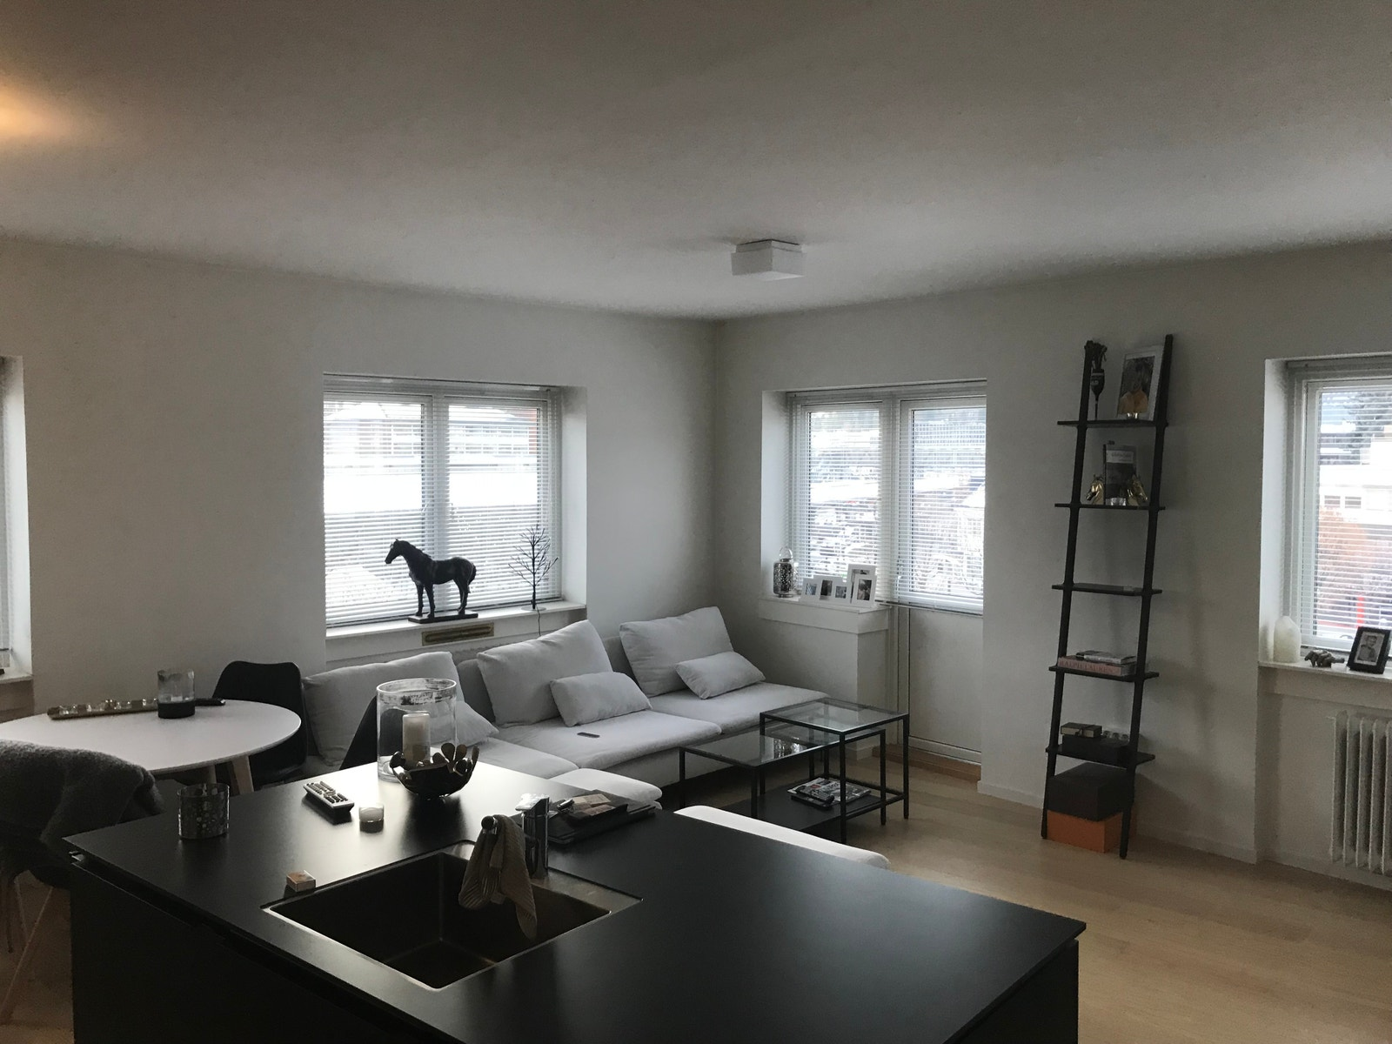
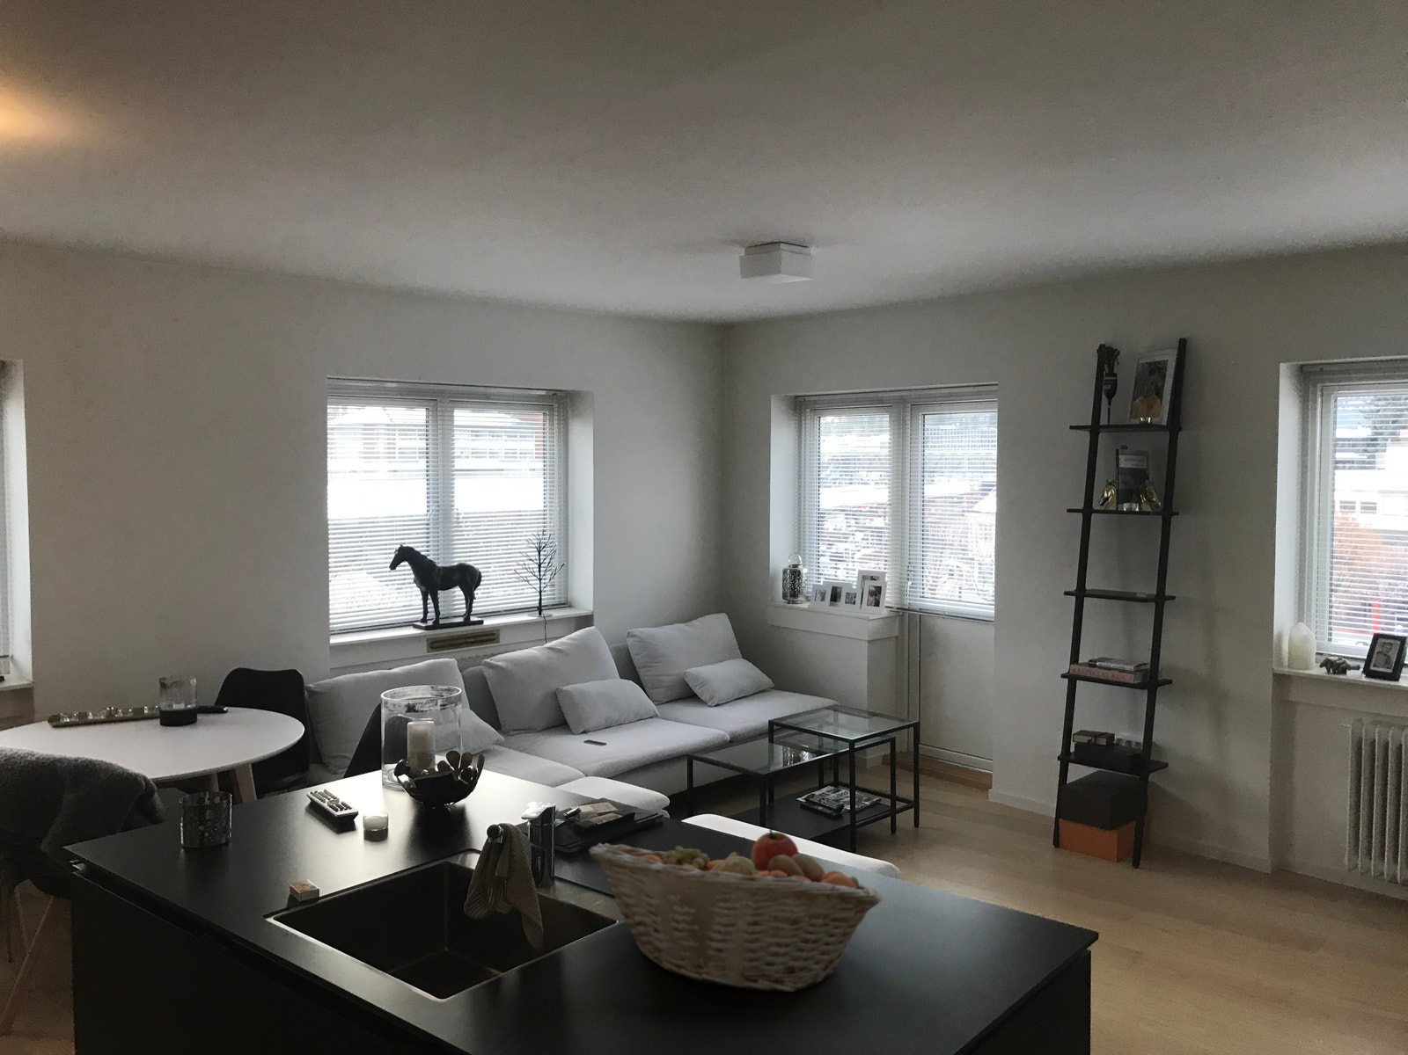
+ fruit basket [588,836,882,993]
+ apple [749,828,800,871]
